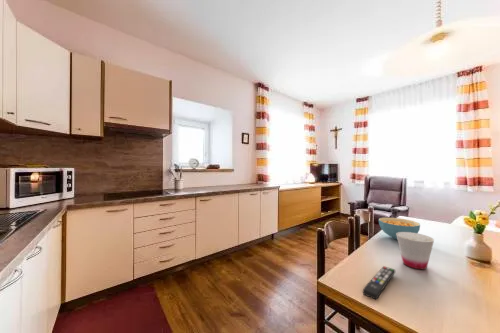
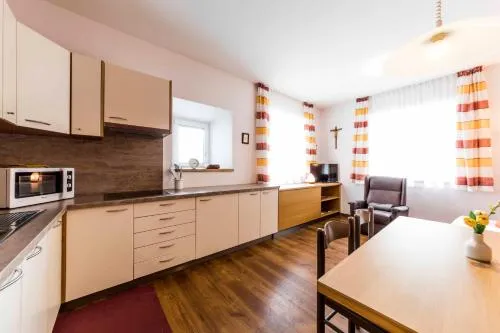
- cup [396,232,435,270]
- remote control [362,265,396,301]
- cereal bowl [378,217,421,240]
